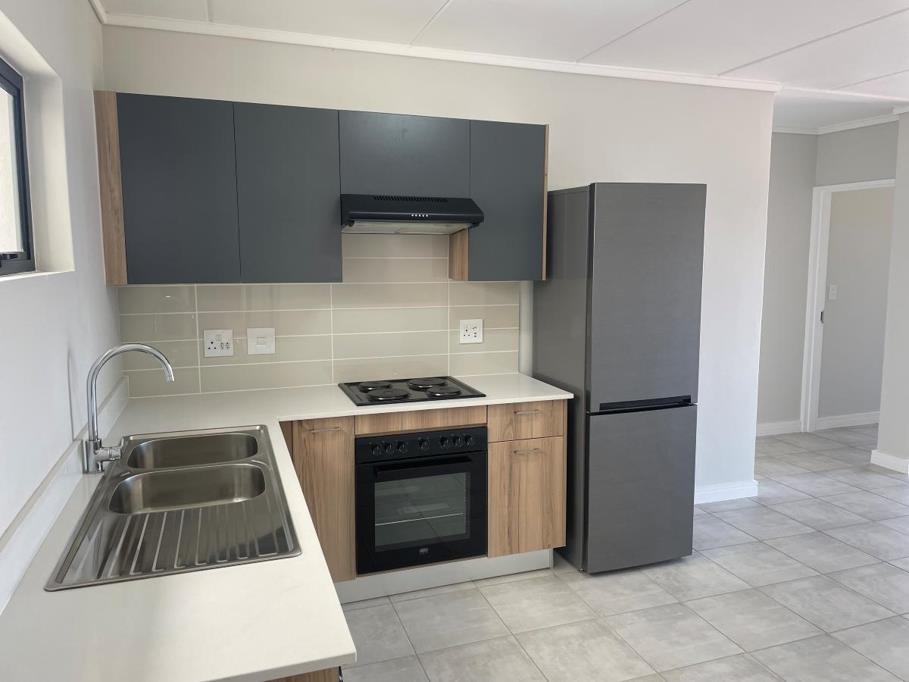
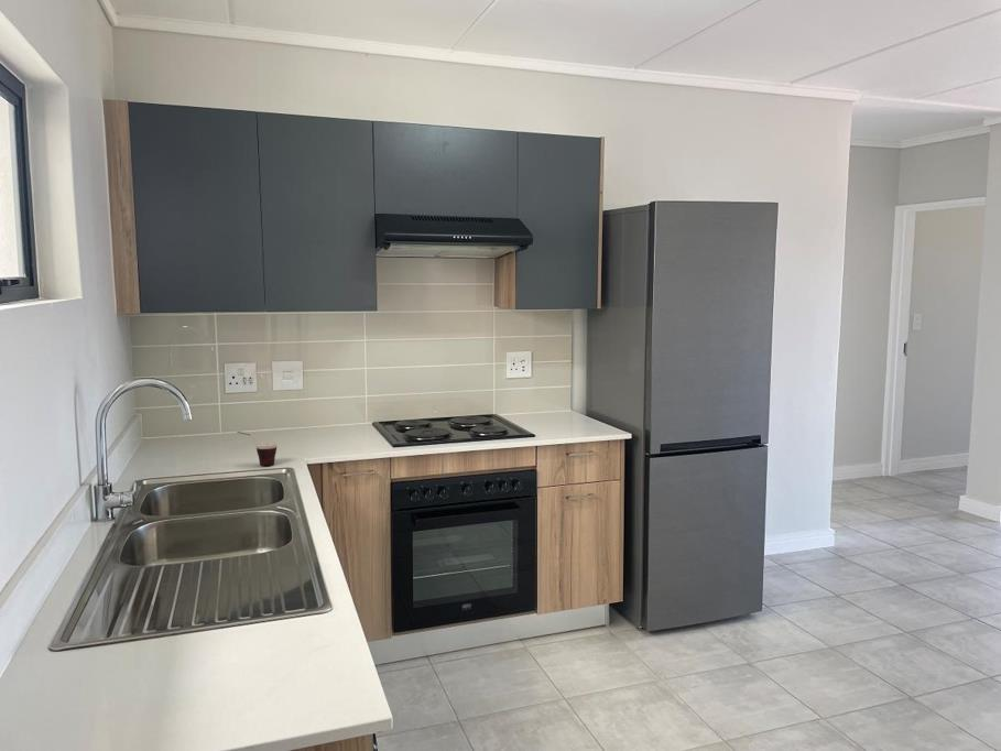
+ cup [237,431,279,467]
